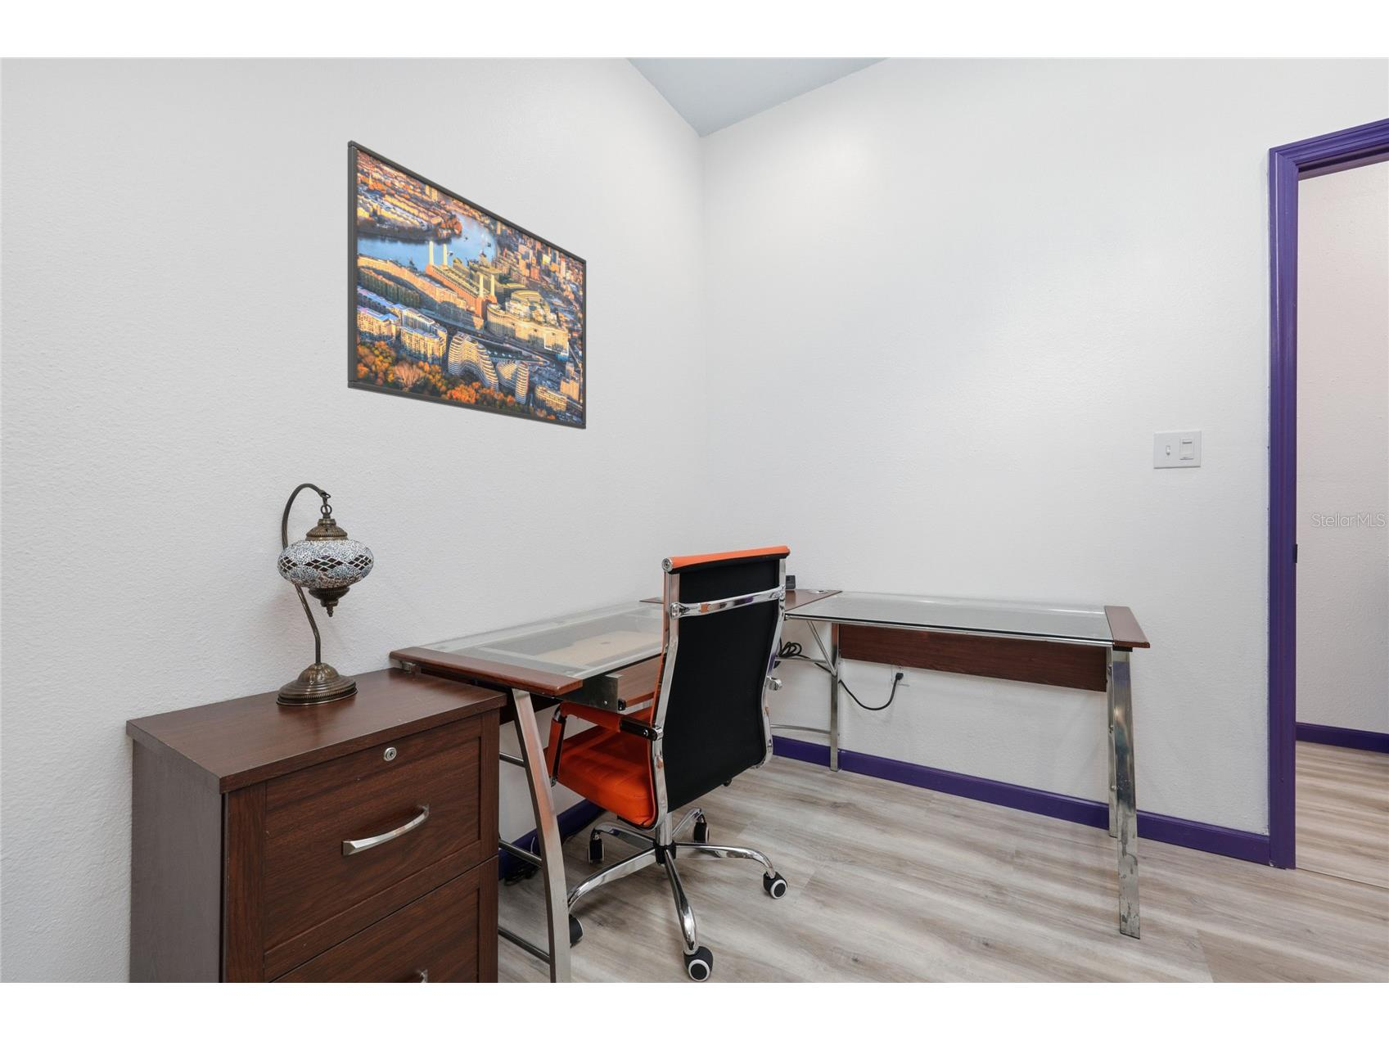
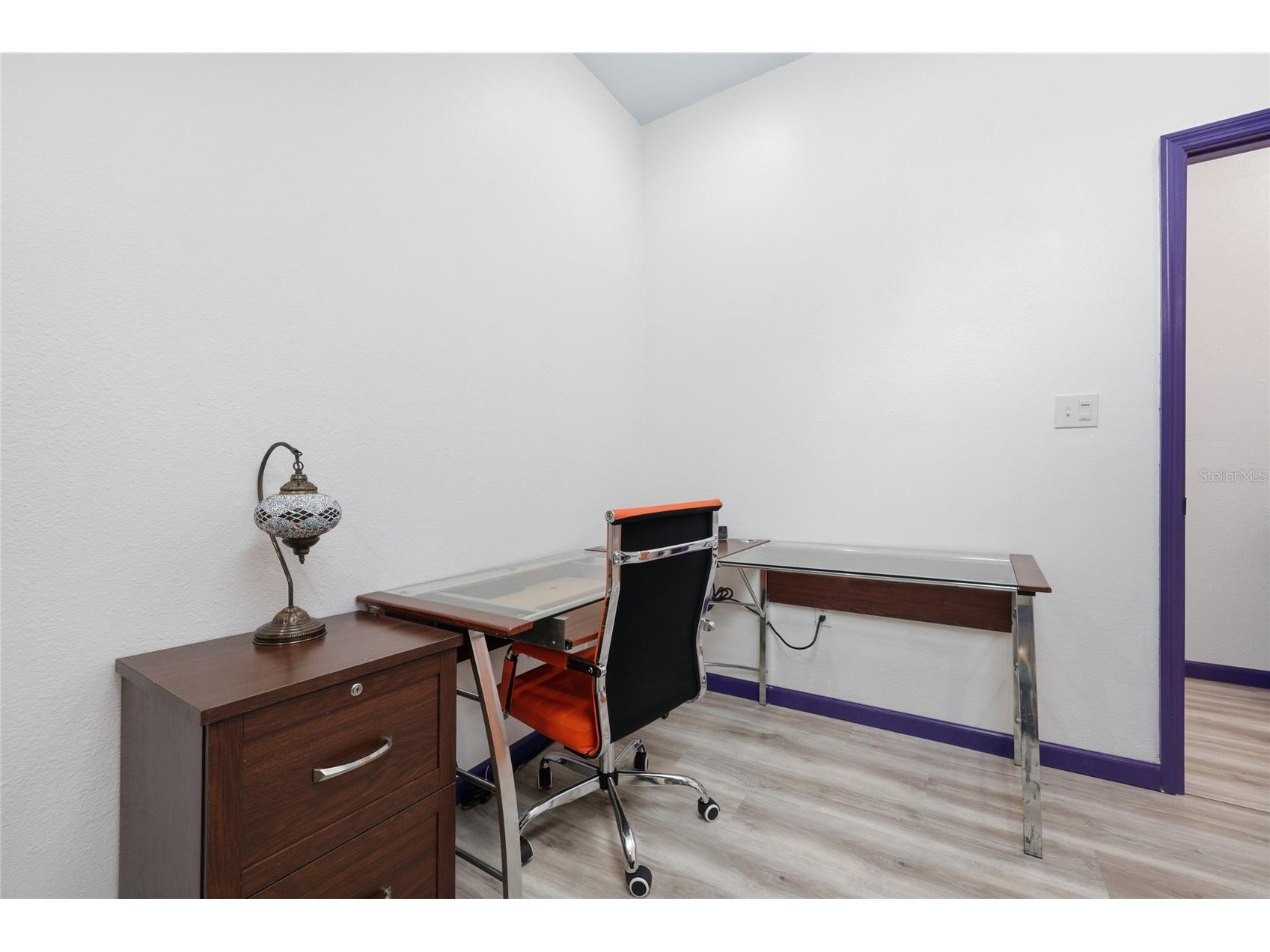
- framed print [347,139,587,431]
